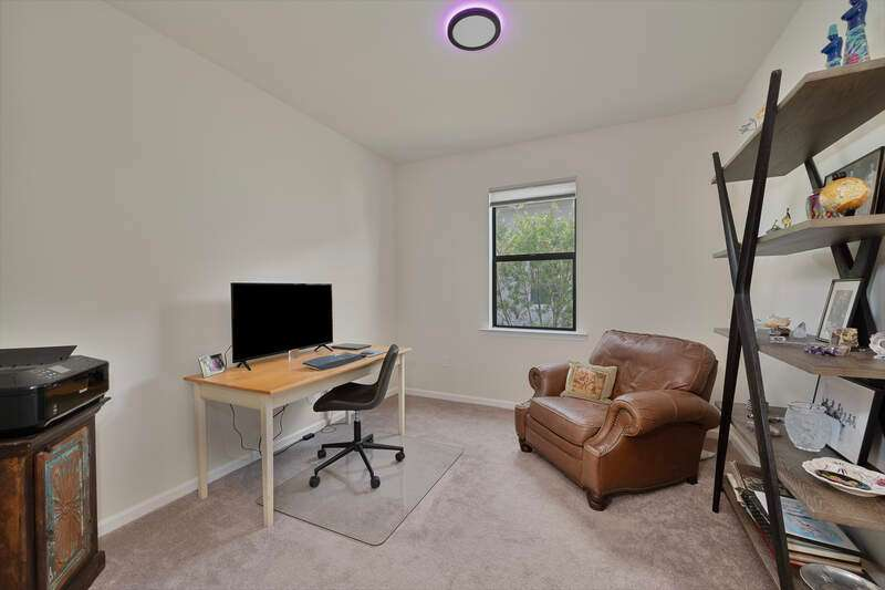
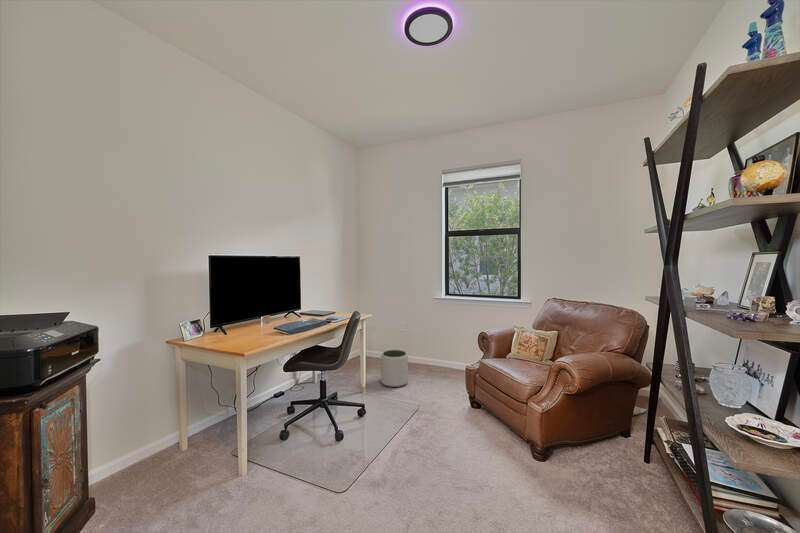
+ plant pot [380,349,409,388]
